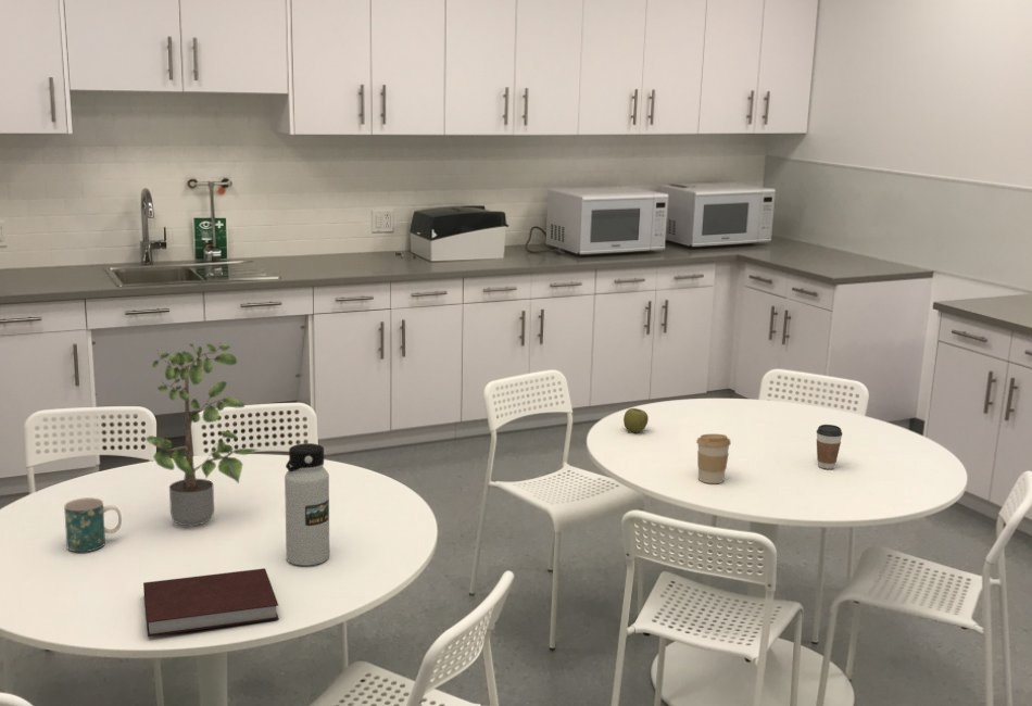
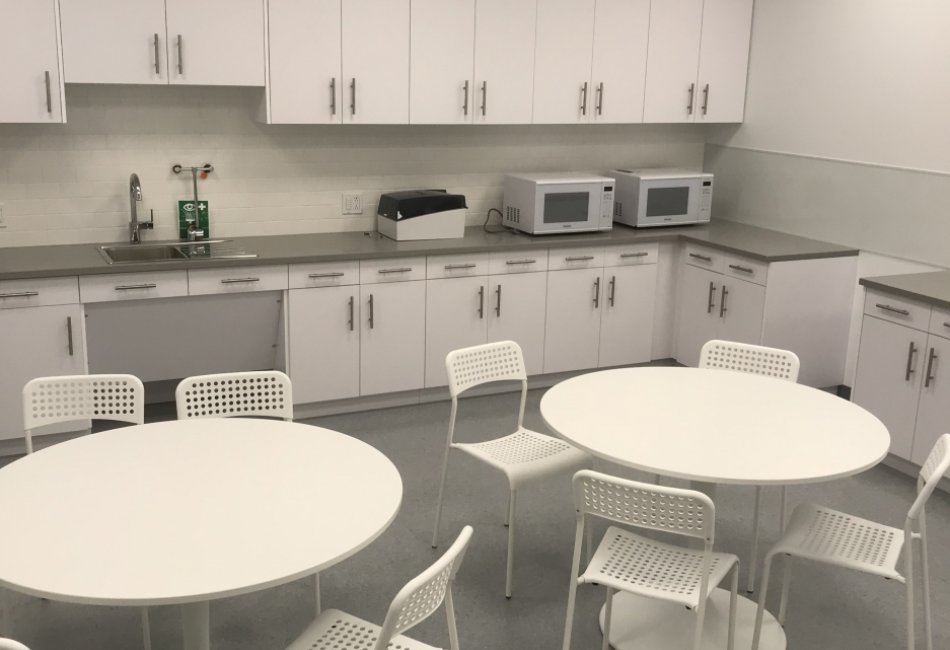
- mug [63,496,123,553]
- notebook [142,568,280,638]
- apple [622,407,650,433]
- potted plant [144,342,261,527]
- coffee cup [695,433,732,484]
- water bottle [284,442,330,566]
- coffee cup [816,424,843,470]
